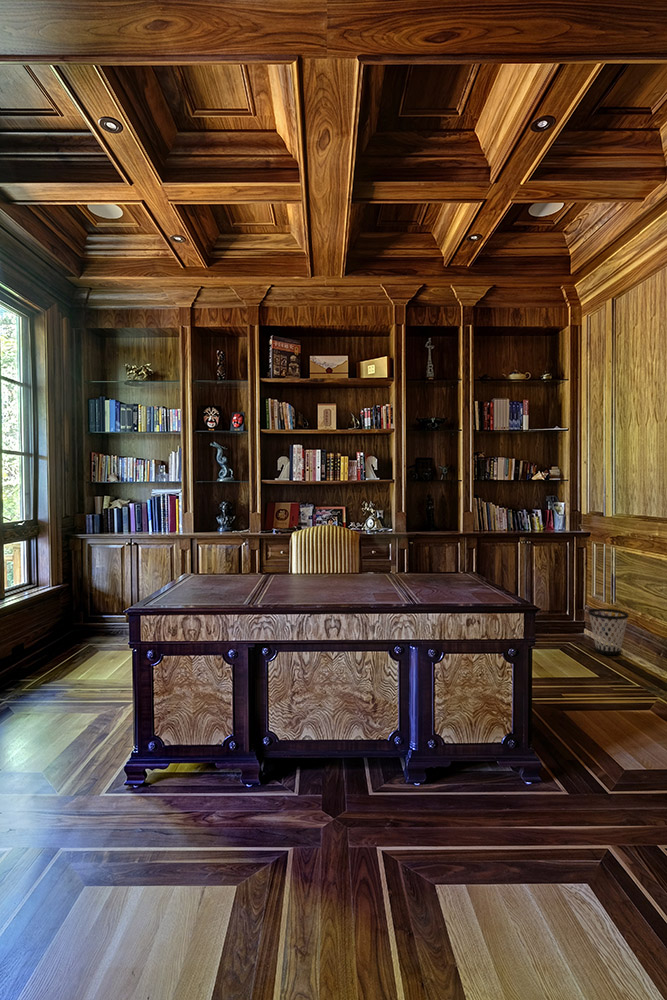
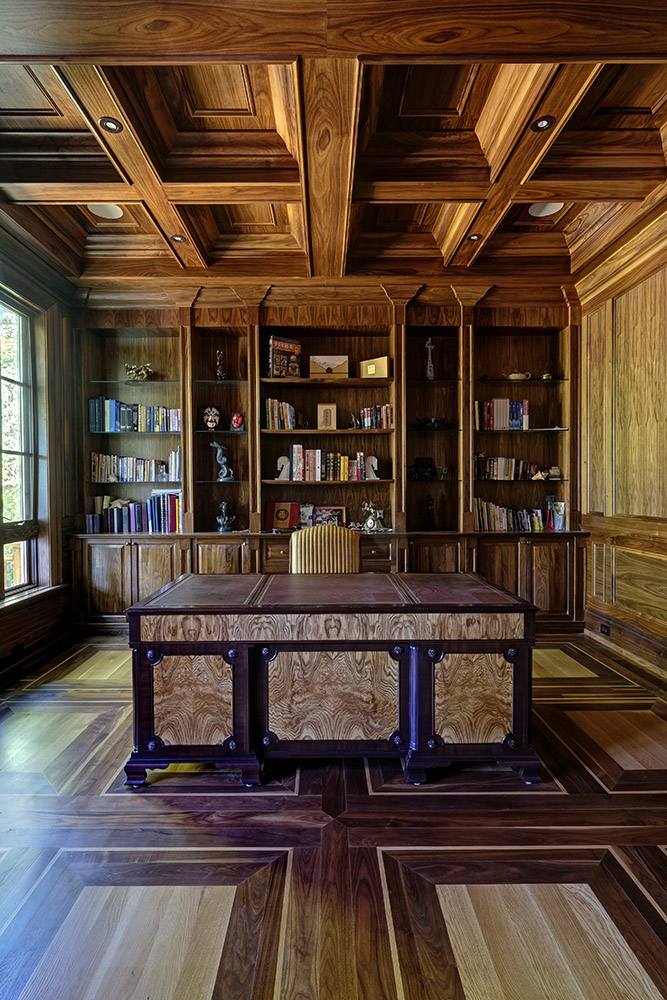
- wastebasket [587,607,630,656]
